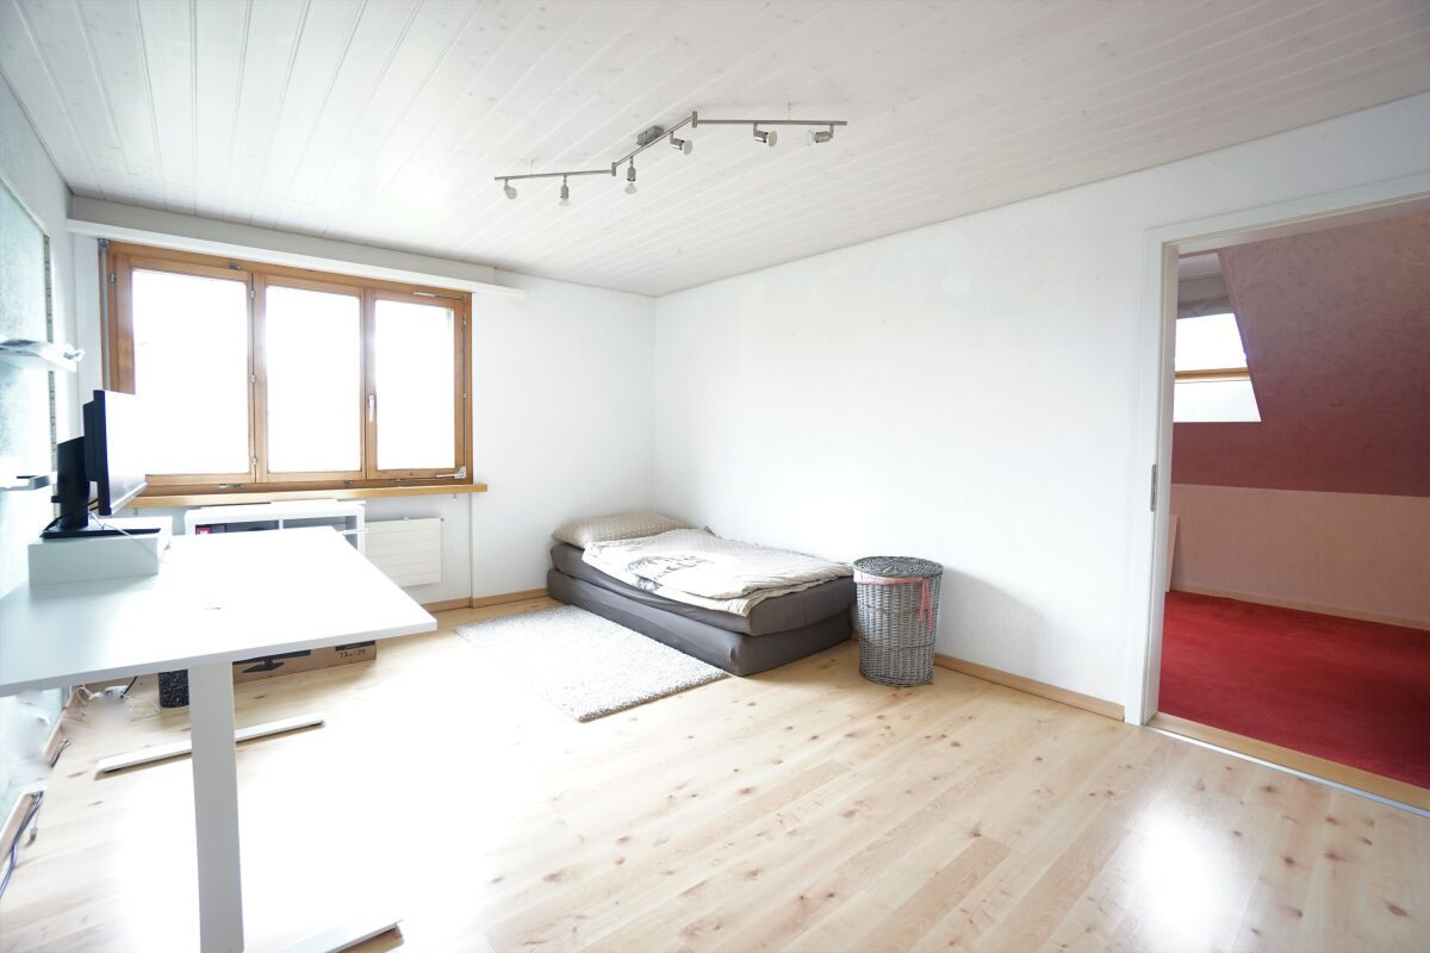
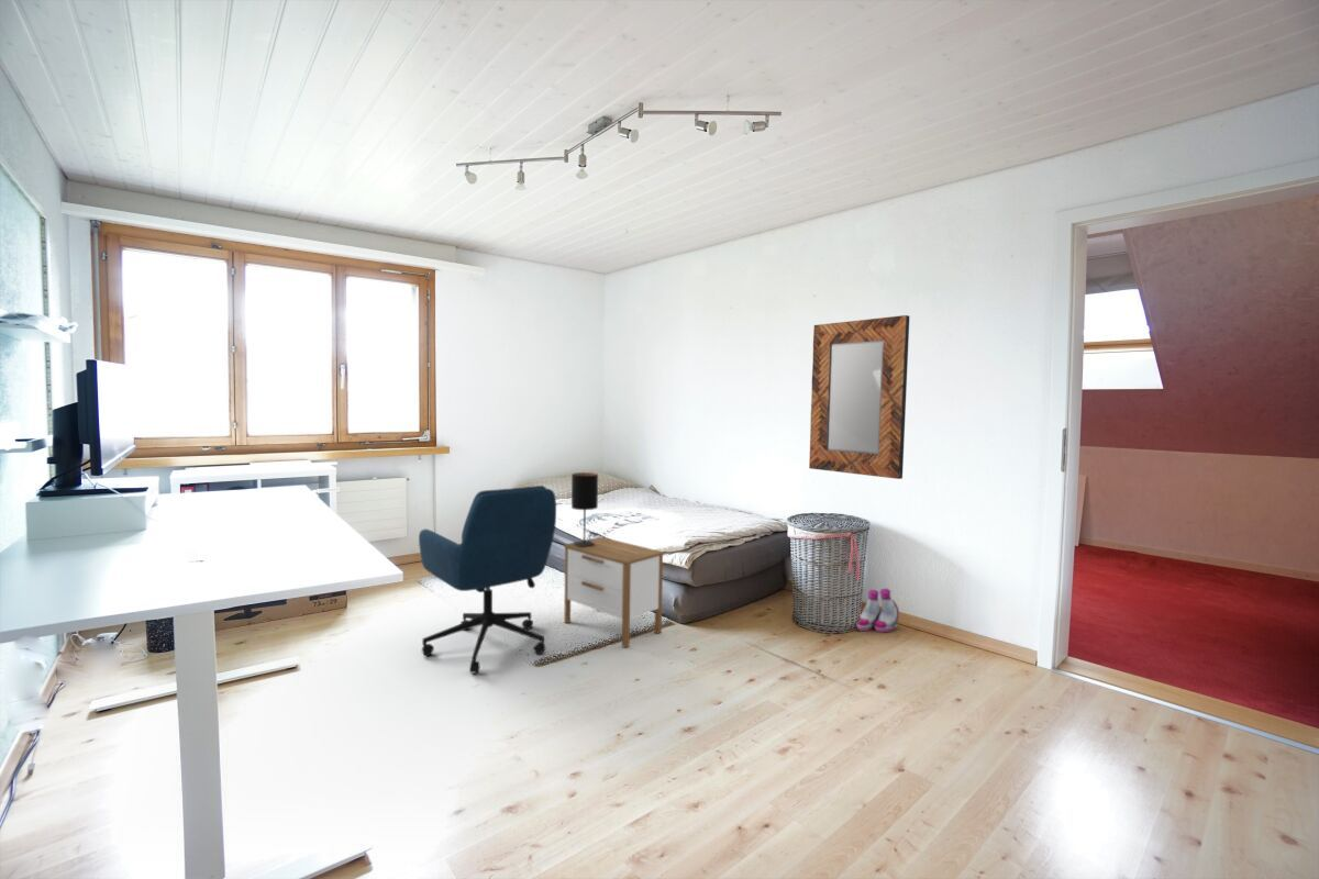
+ office chair [418,485,557,674]
+ table lamp [570,471,599,547]
+ home mirror [808,314,911,480]
+ boots [855,588,900,633]
+ nightstand [563,536,665,648]
